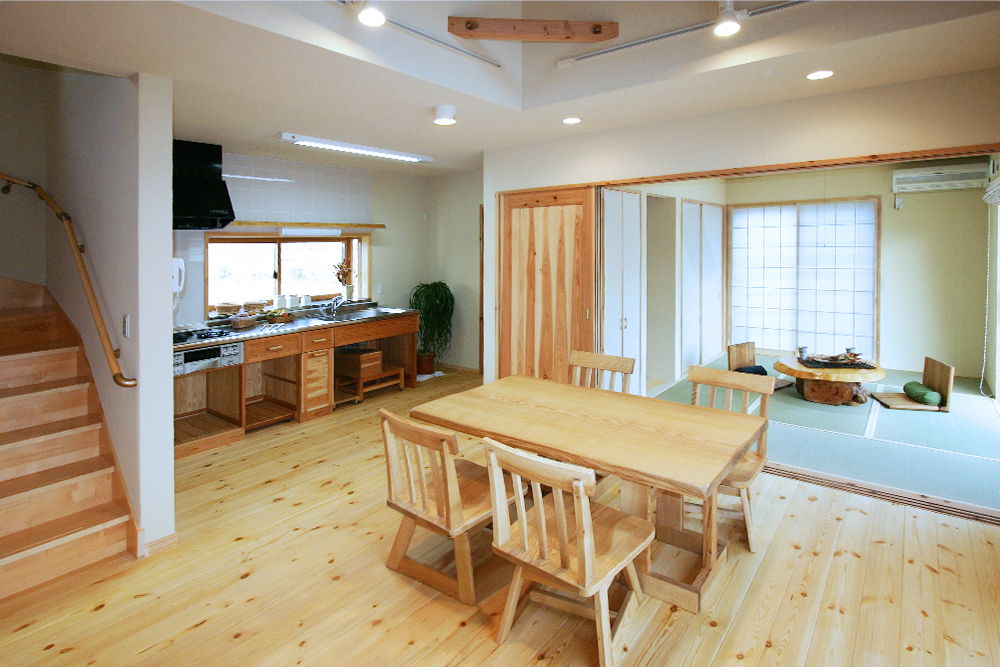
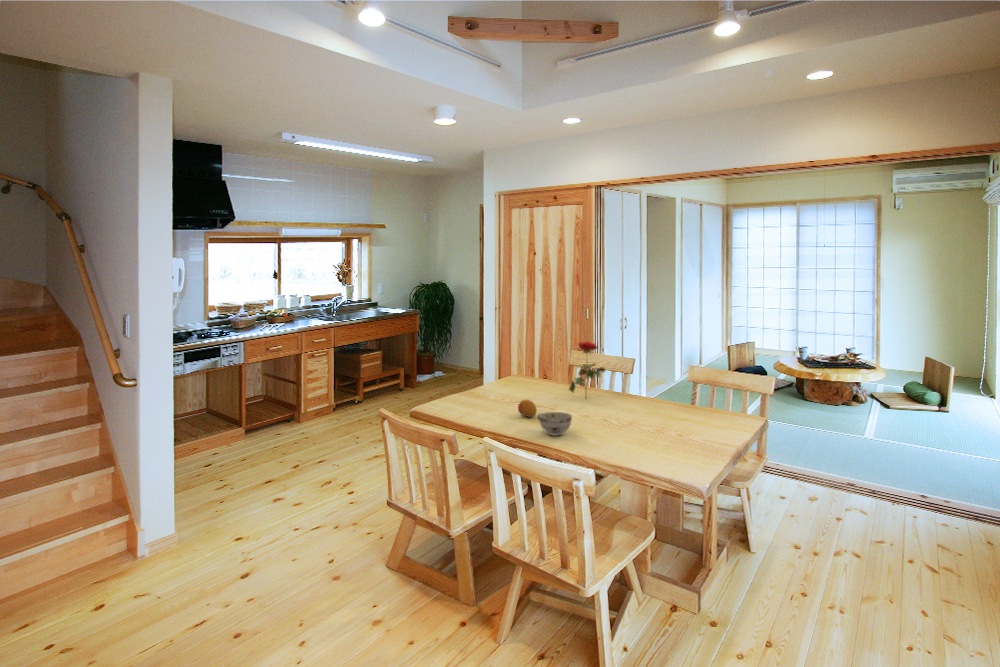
+ flower [568,341,607,401]
+ fruit [517,399,538,418]
+ teacup [536,411,573,436]
